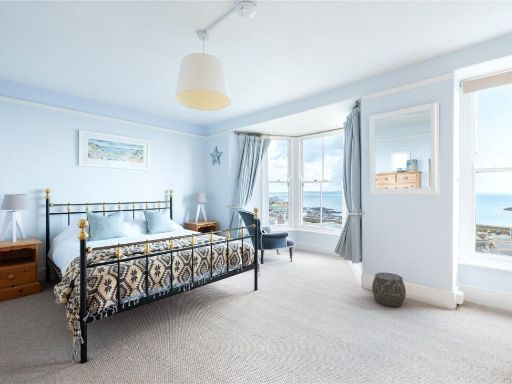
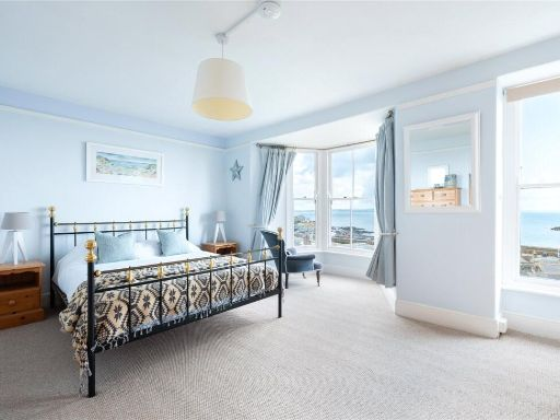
- woven basket [371,272,407,308]
